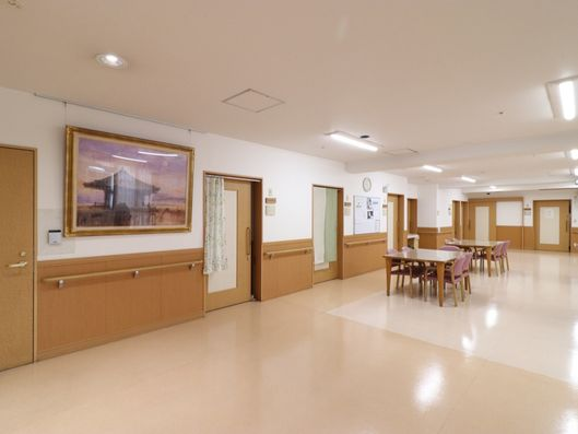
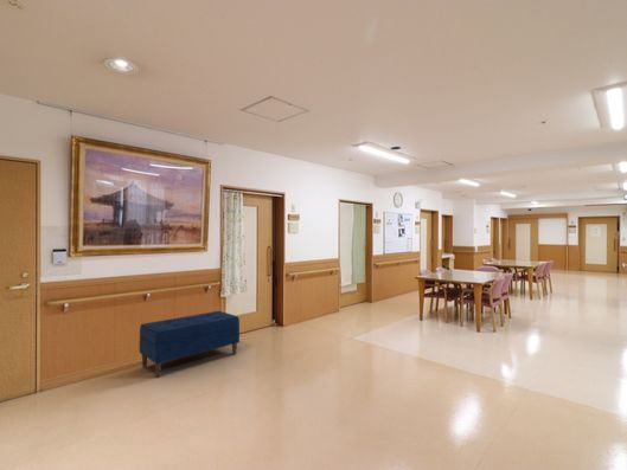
+ bench [139,310,241,379]
